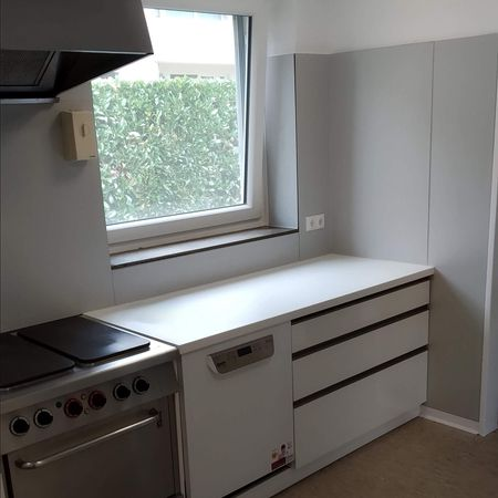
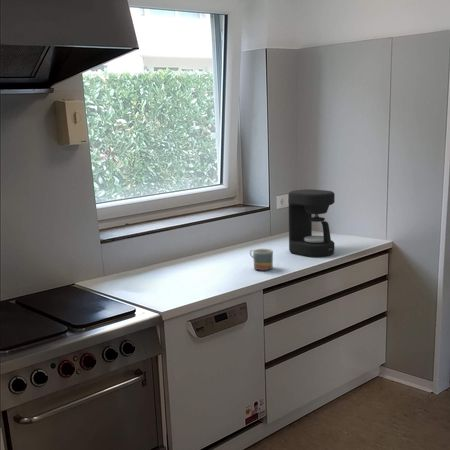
+ coffee maker [287,188,336,258]
+ mug [249,248,274,271]
